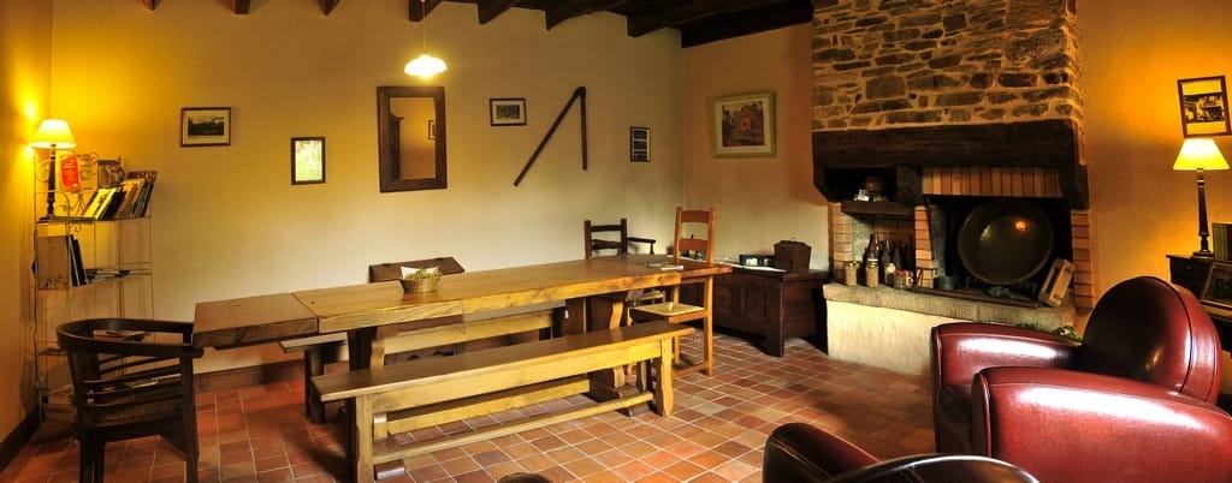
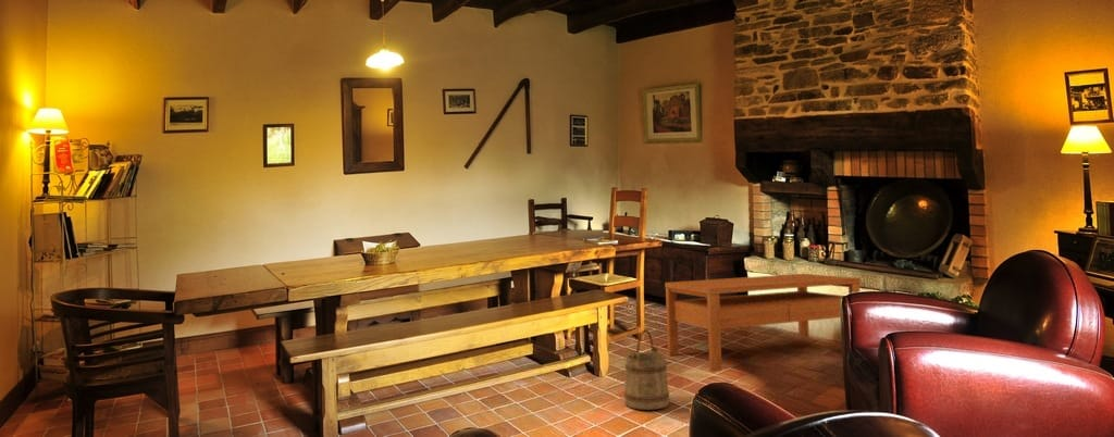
+ coffee table [664,273,862,373]
+ bucket [622,329,670,411]
